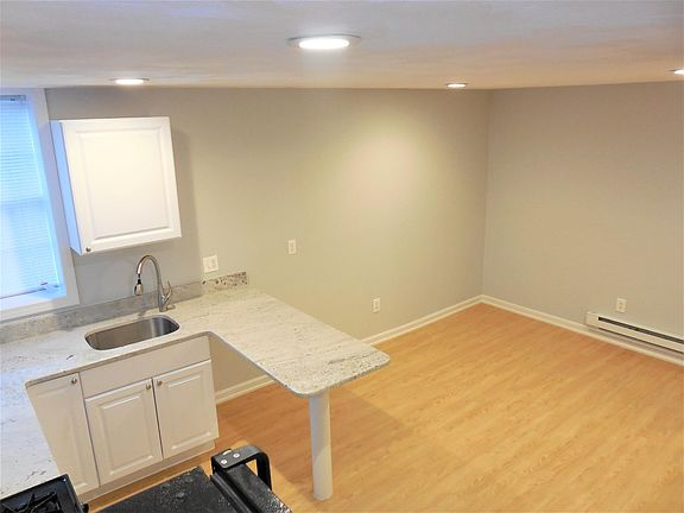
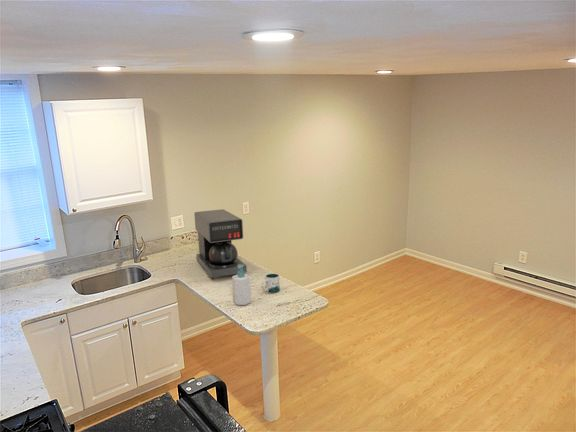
+ mug [261,273,281,294]
+ coffee maker [193,208,248,279]
+ soap bottle [231,265,252,306]
